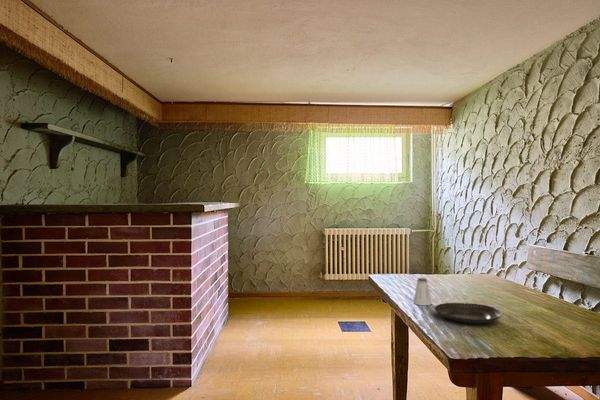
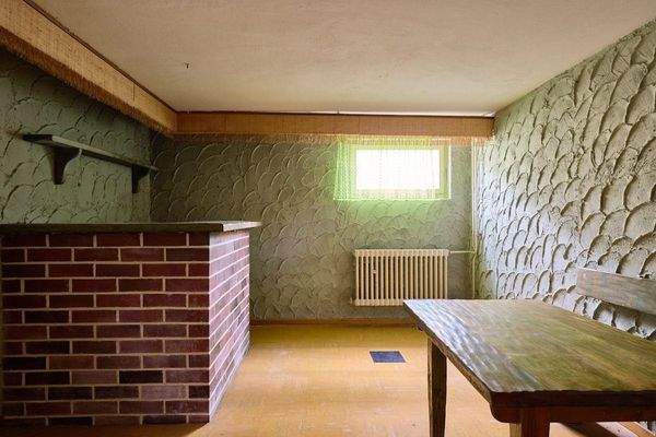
- saltshaker [413,277,432,306]
- tart tin [434,302,503,325]
